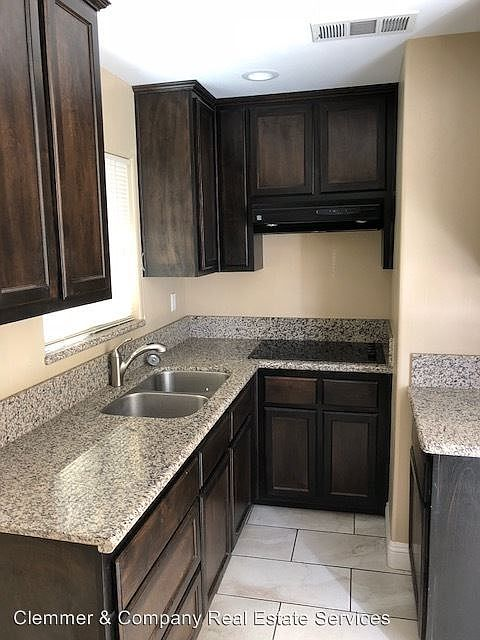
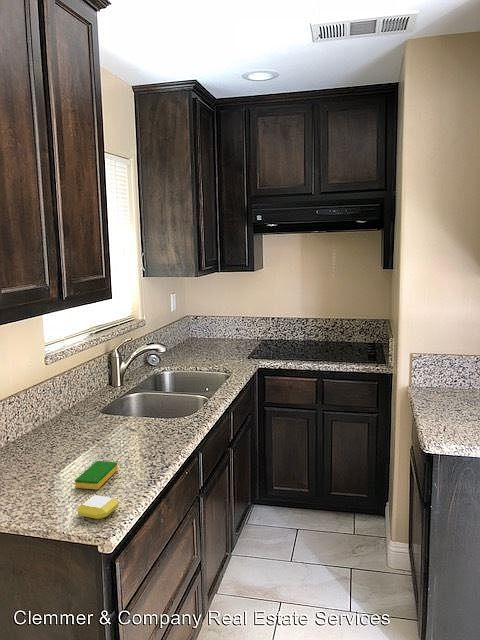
+ dish sponge [74,460,119,490]
+ soap bar [76,494,119,520]
